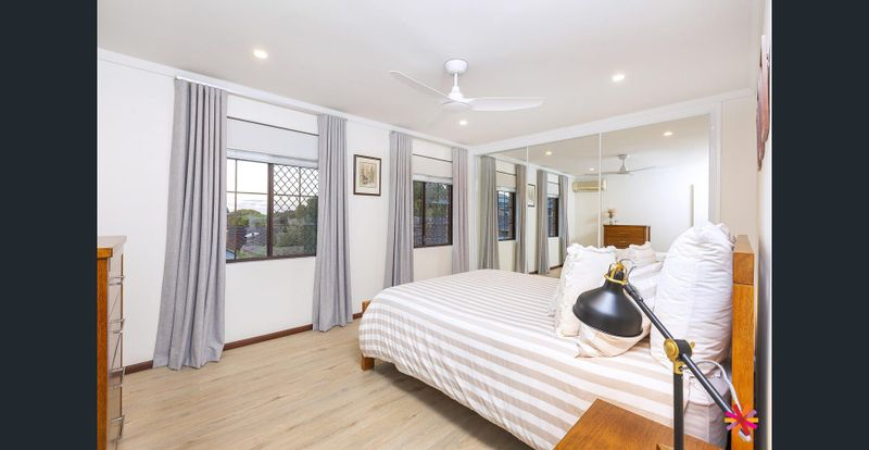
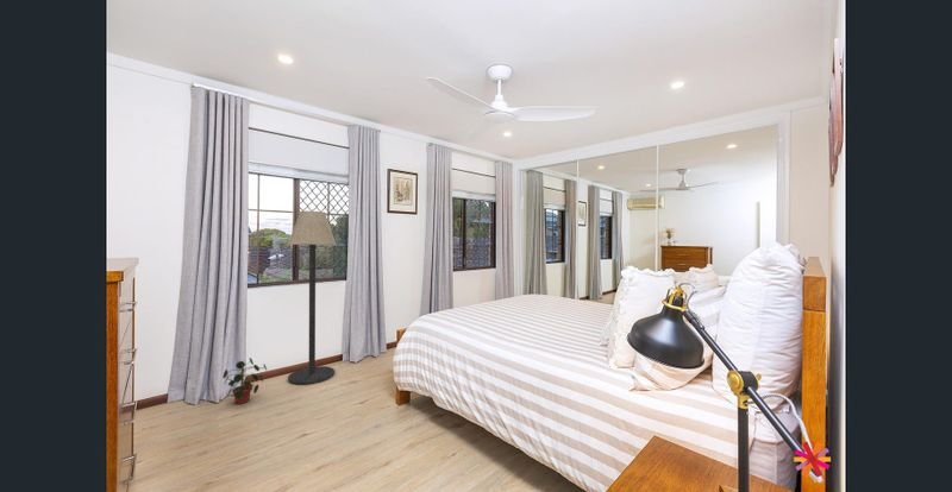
+ potted plant [221,357,268,405]
+ floor lamp [287,210,337,385]
